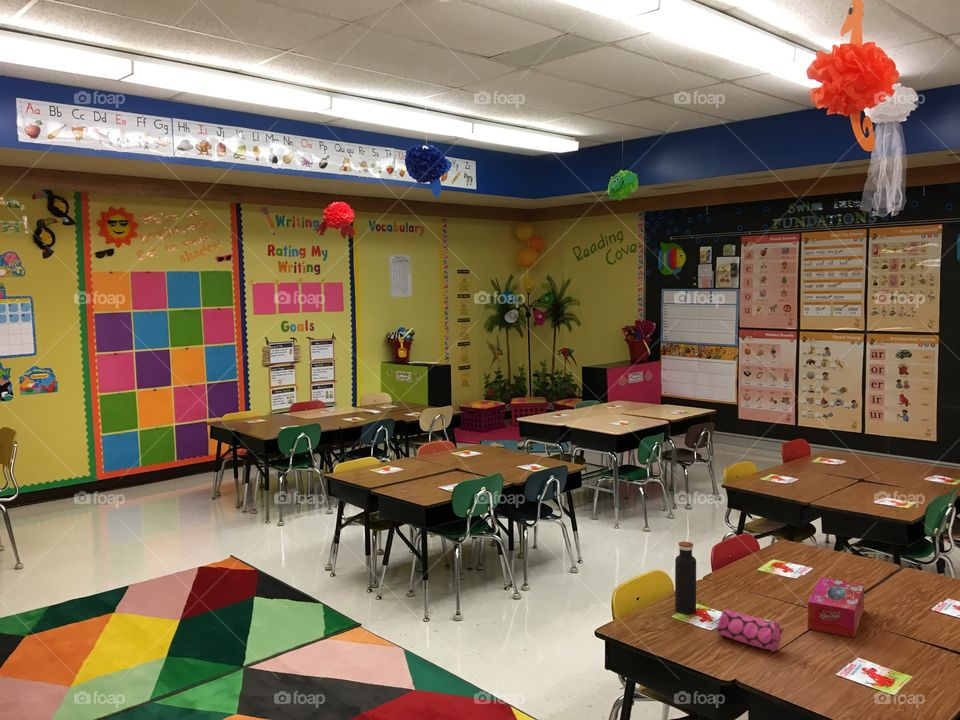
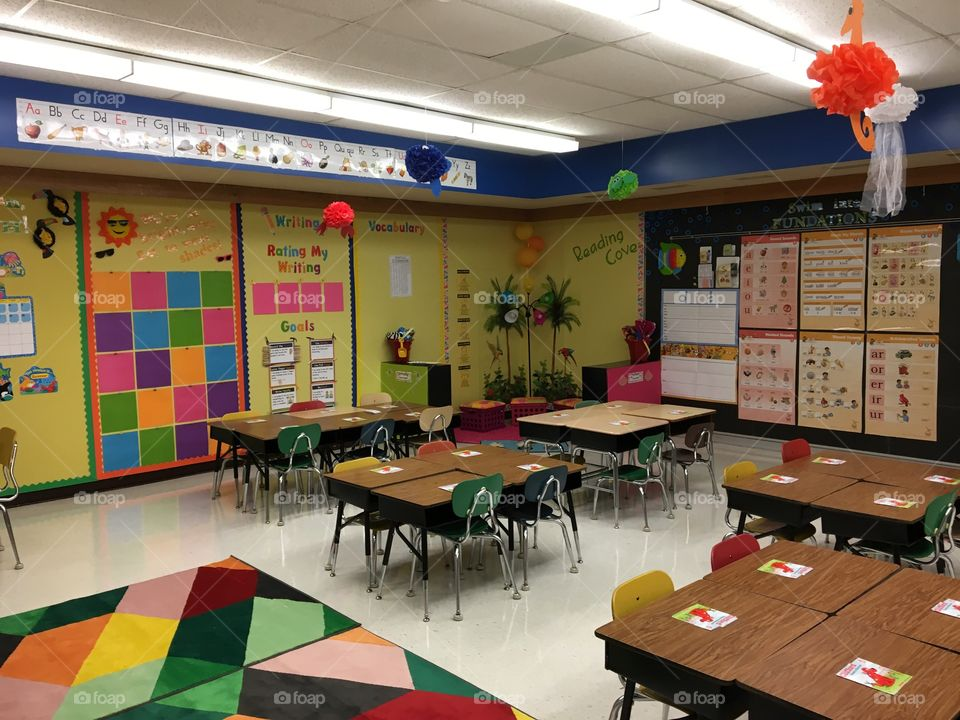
- water bottle [674,541,697,615]
- tissue box [807,576,865,639]
- pencil case [716,608,785,652]
